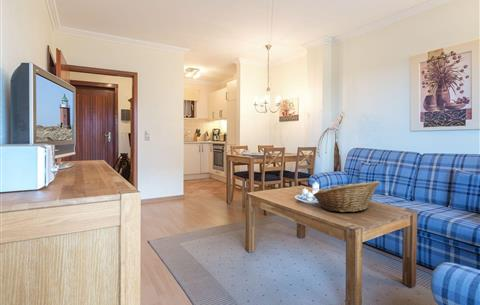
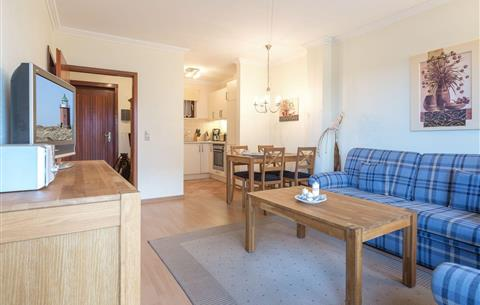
- fruit basket [312,180,381,213]
